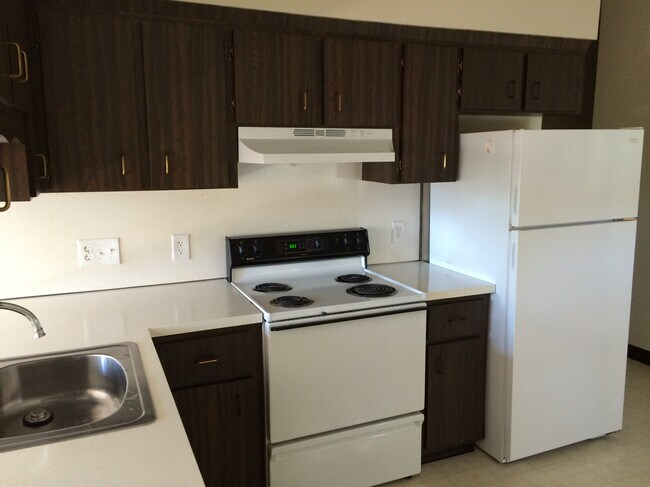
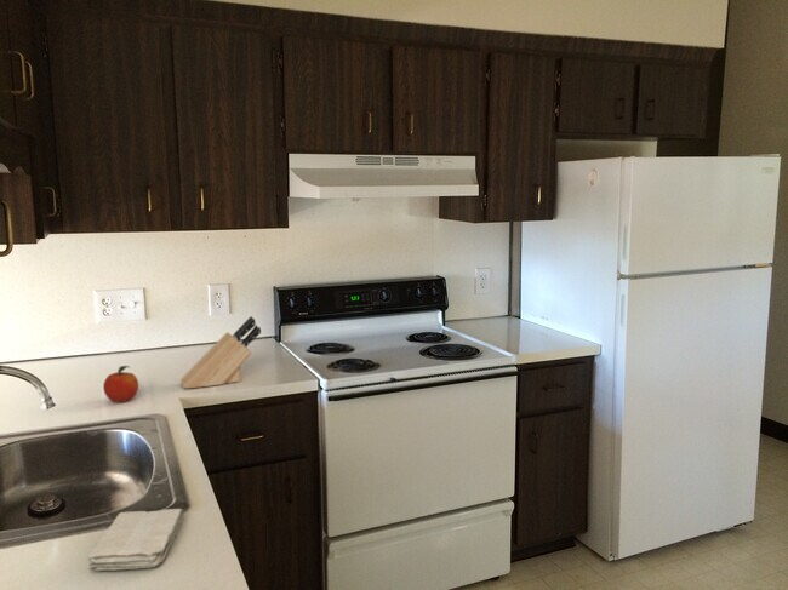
+ washcloth [86,508,184,572]
+ fruit [102,365,139,403]
+ knife block [179,315,262,390]
